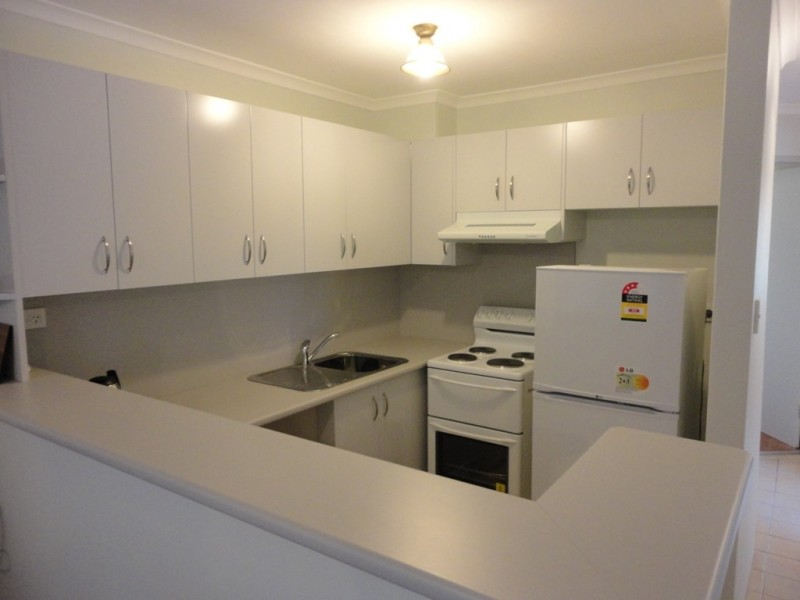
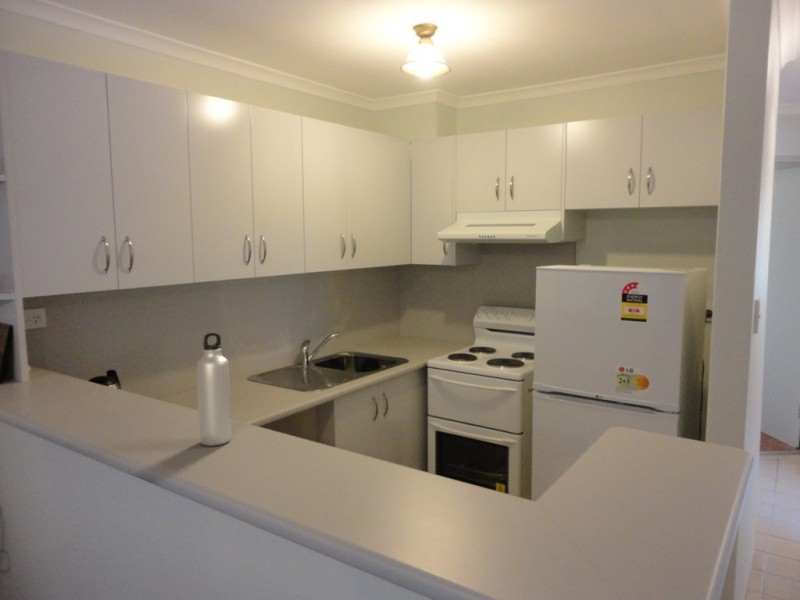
+ water bottle [196,332,232,447]
